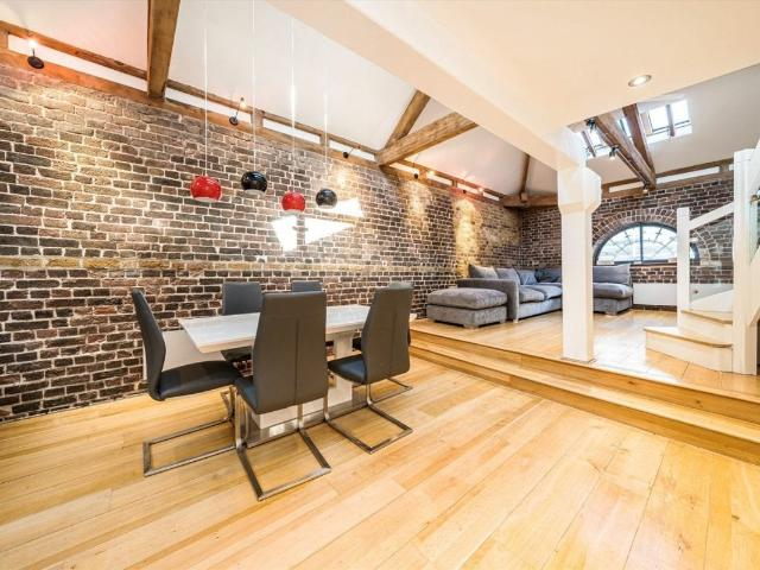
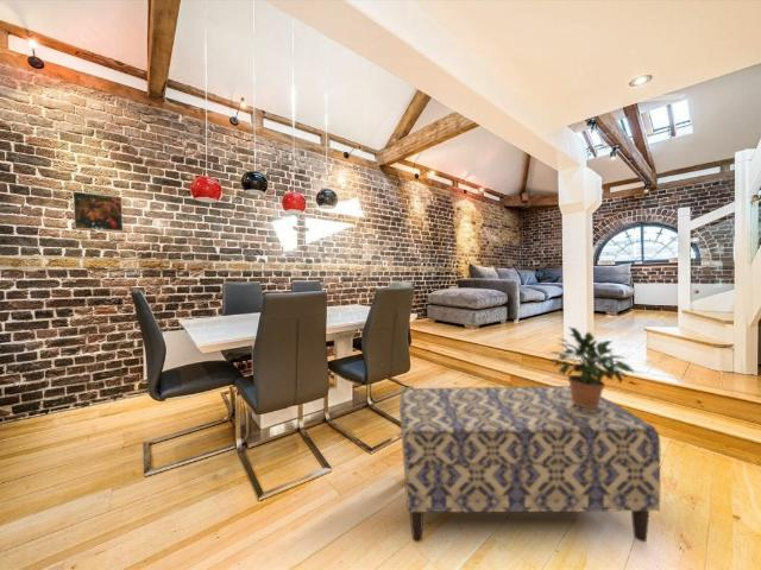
+ potted plant [548,325,636,408]
+ bench [398,385,662,544]
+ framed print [71,190,125,233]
